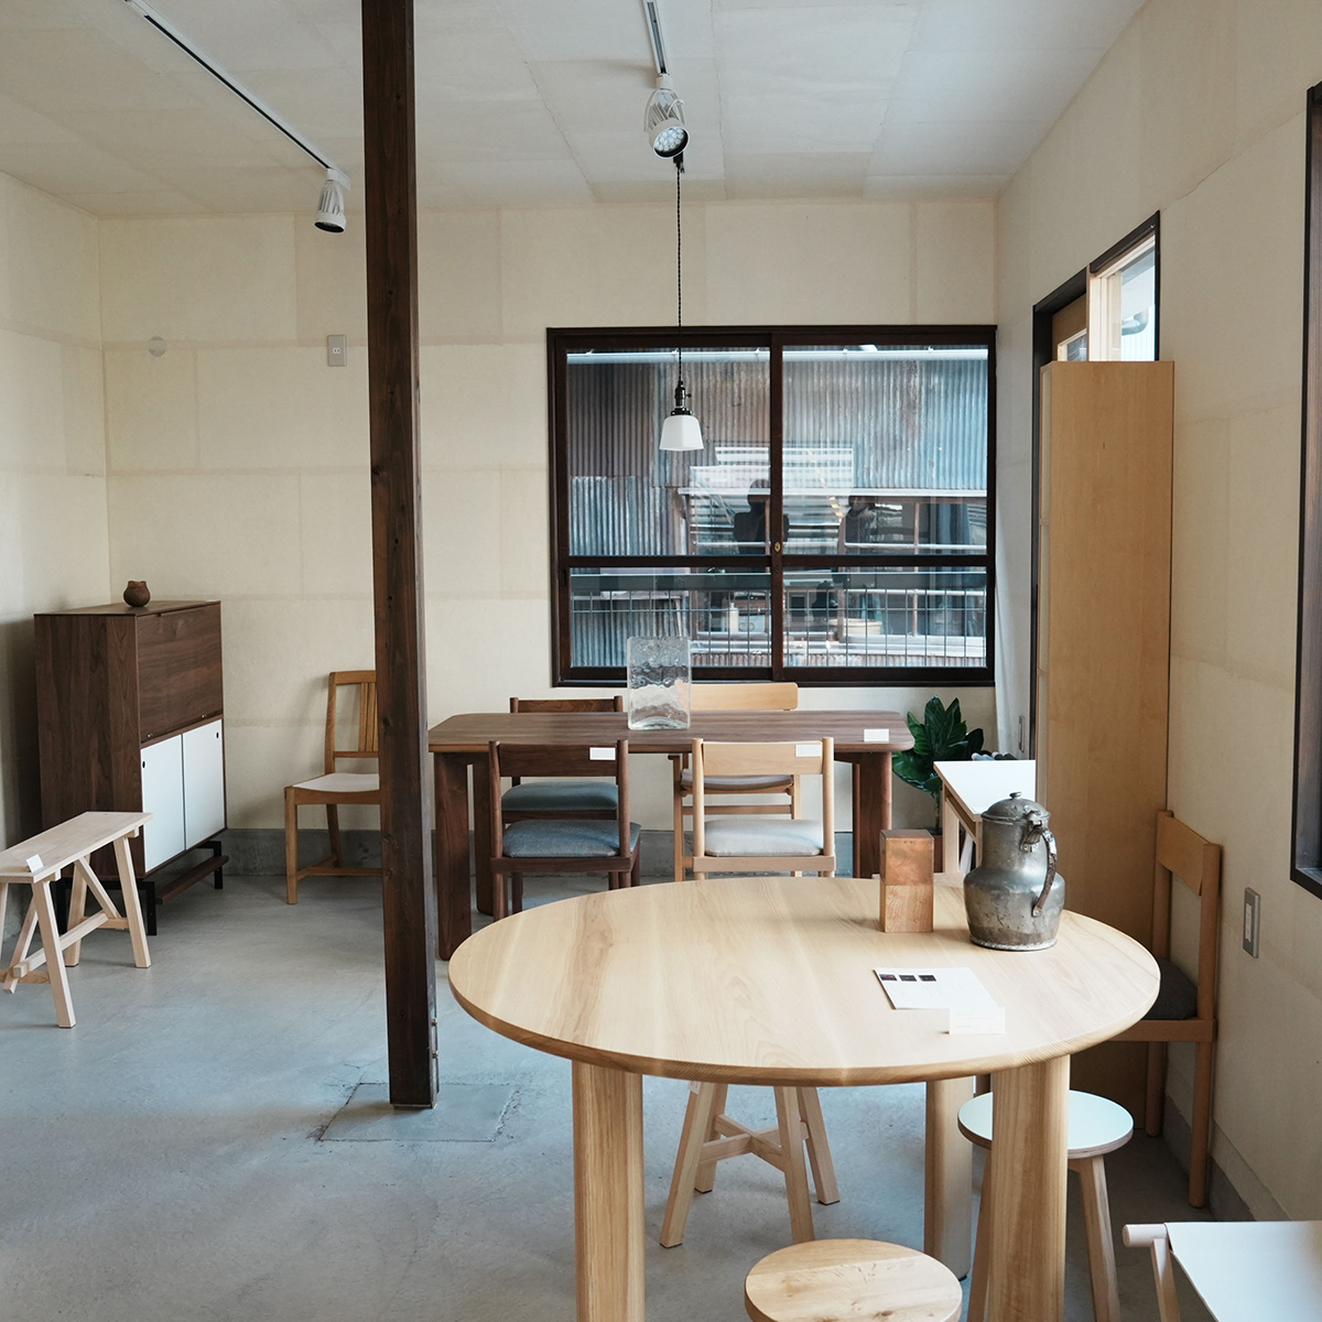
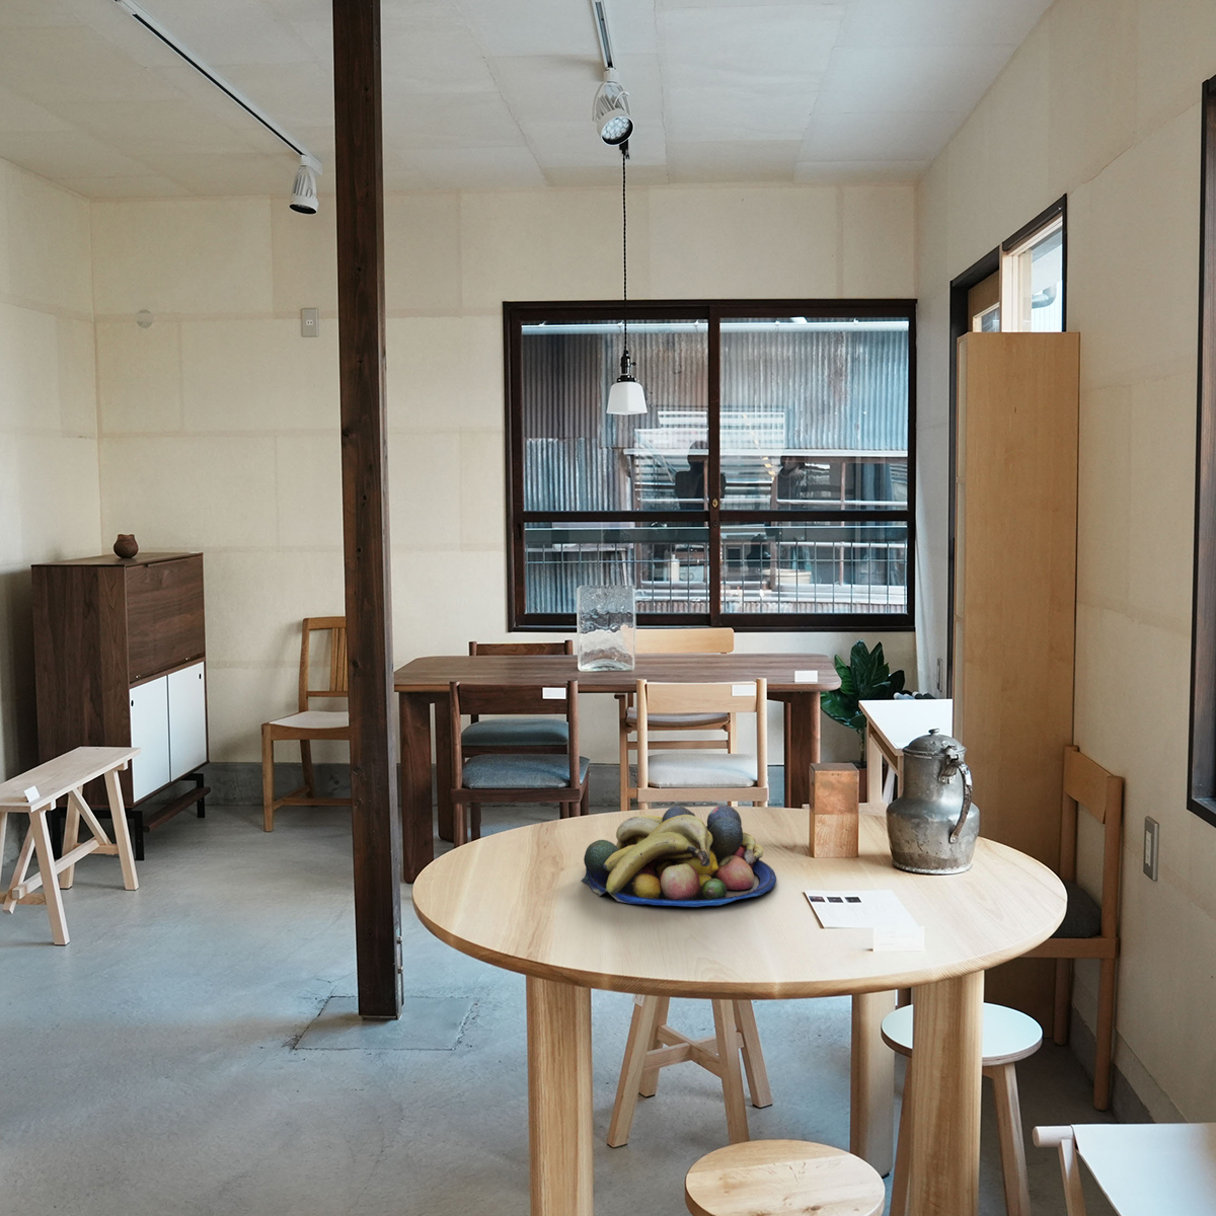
+ fruit bowl [580,805,777,908]
